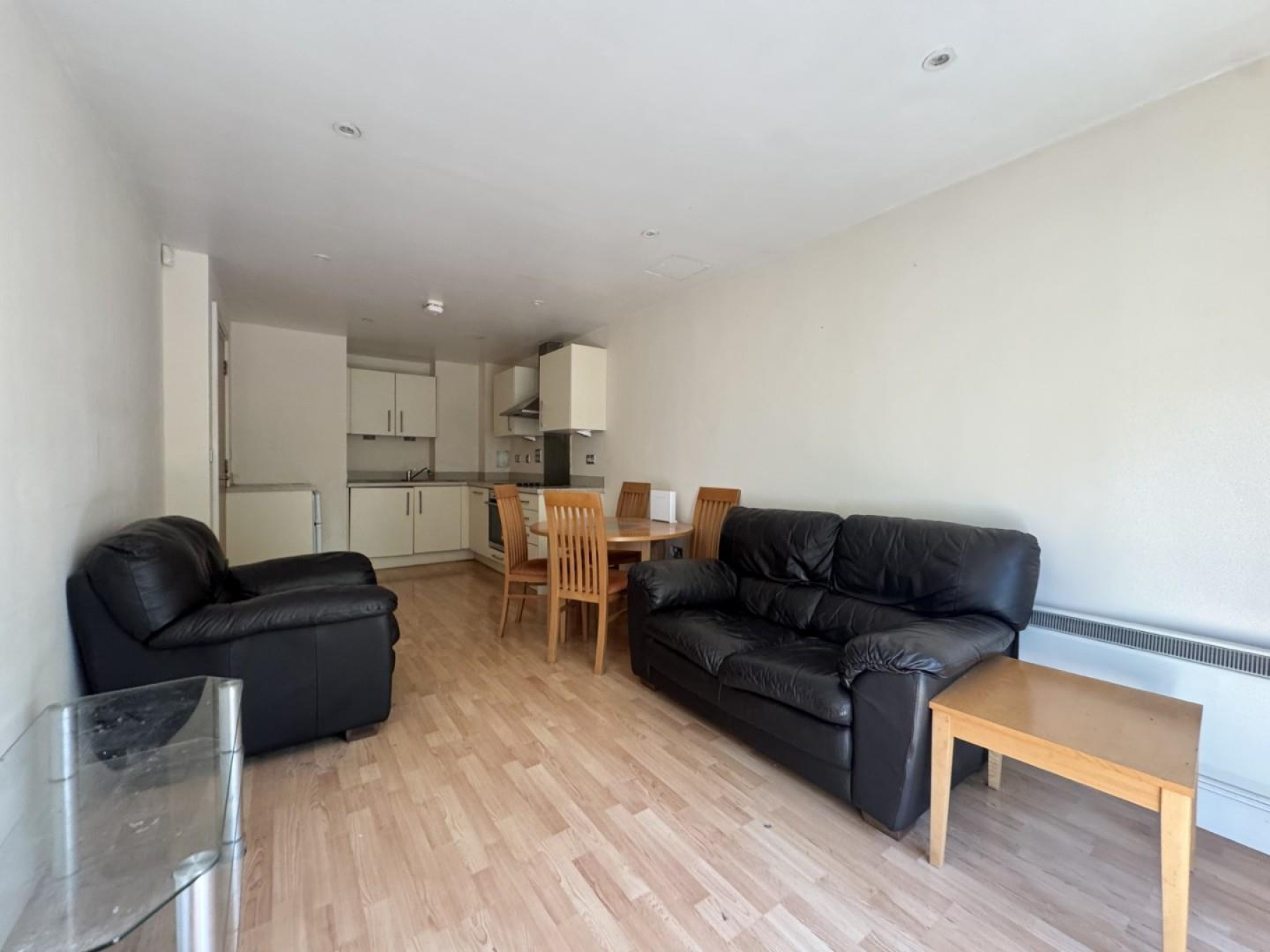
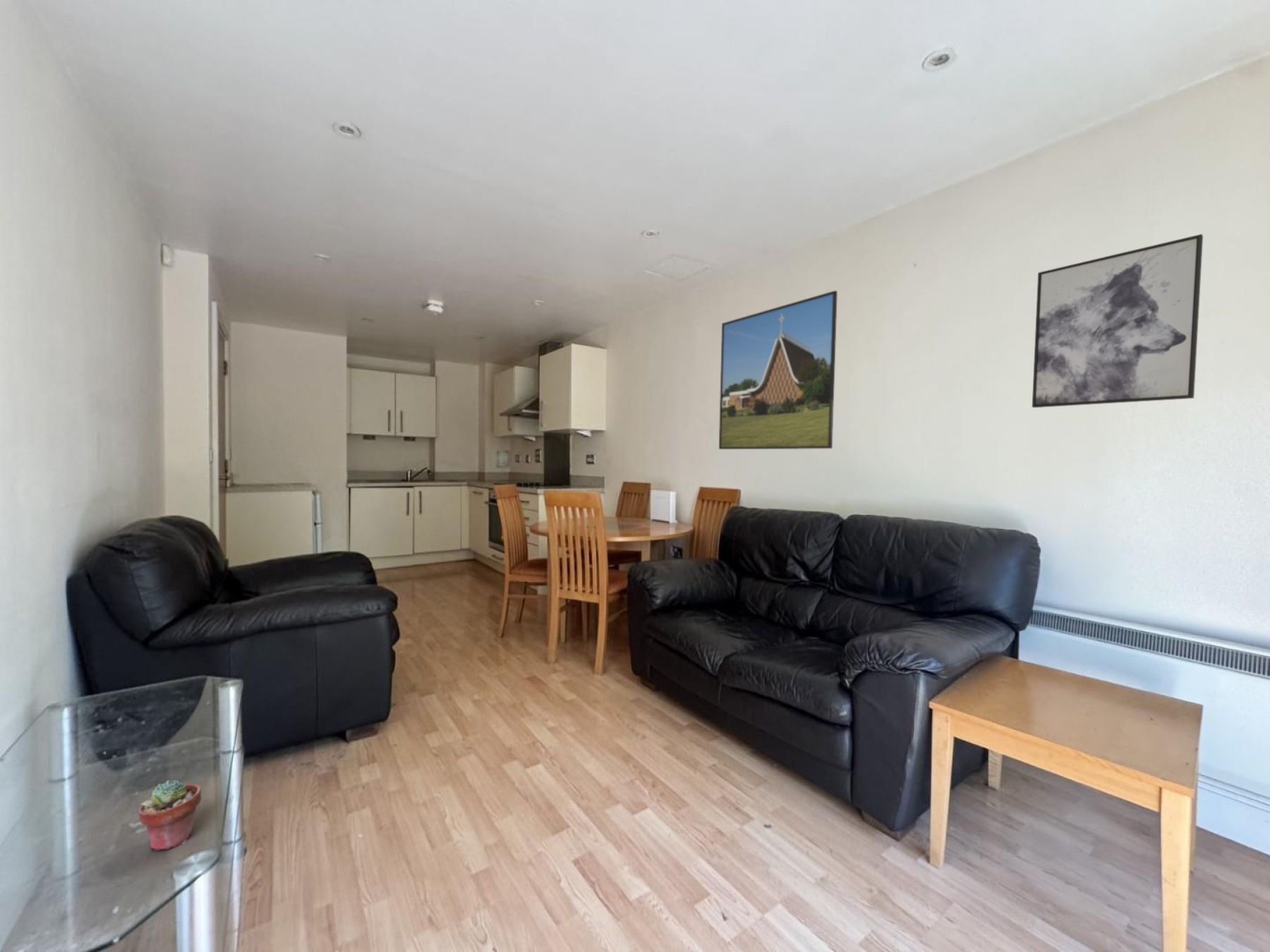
+ potted succulent [138,779,202,851]
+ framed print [718,290,838,450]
+ wall art [1032,233,1204,408]
